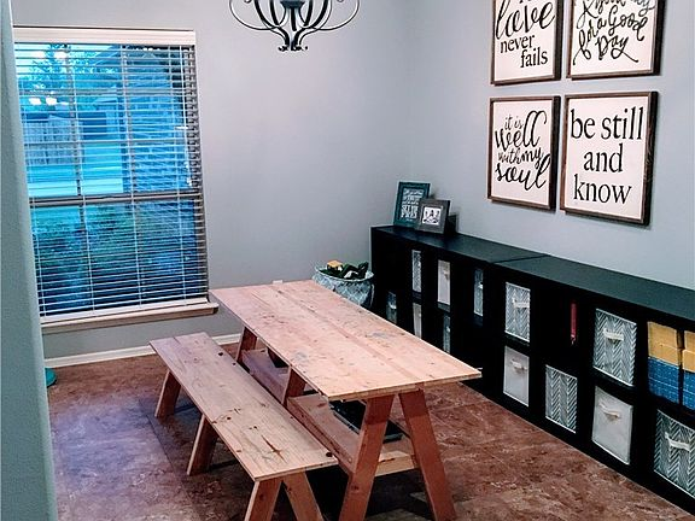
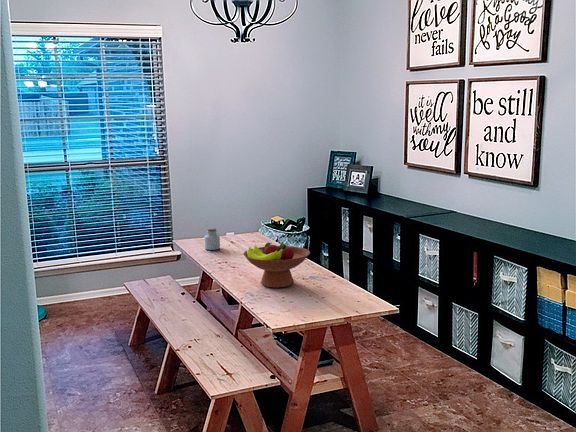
+ fruit bowl [242,241,311,289]
+ jar [203,227,221,251]
